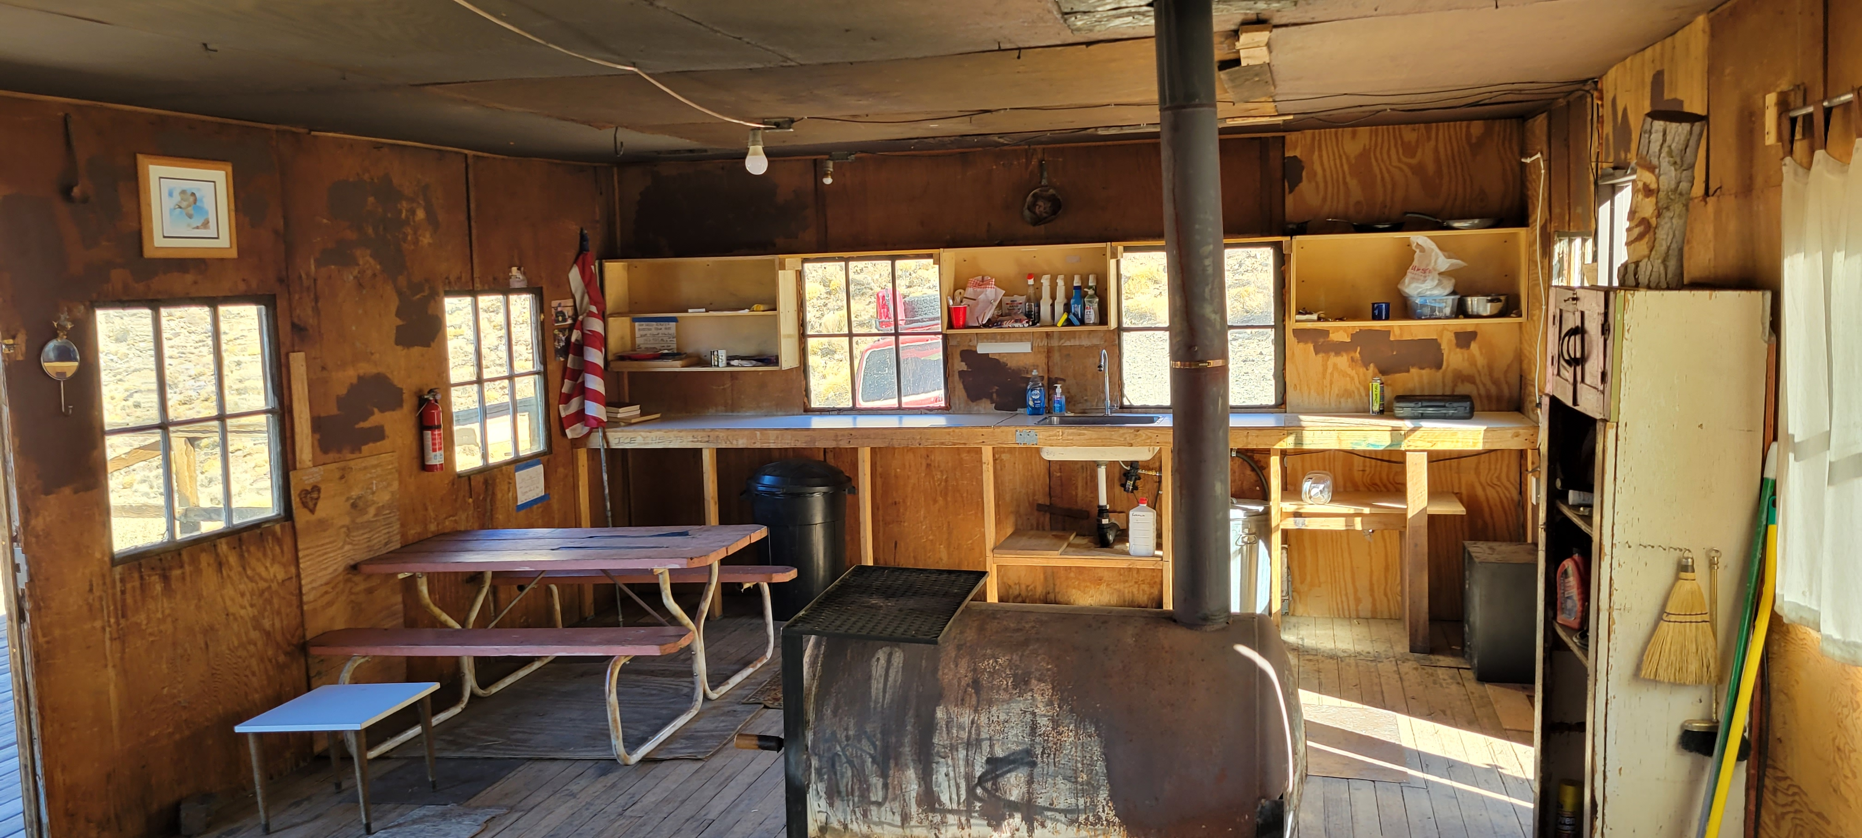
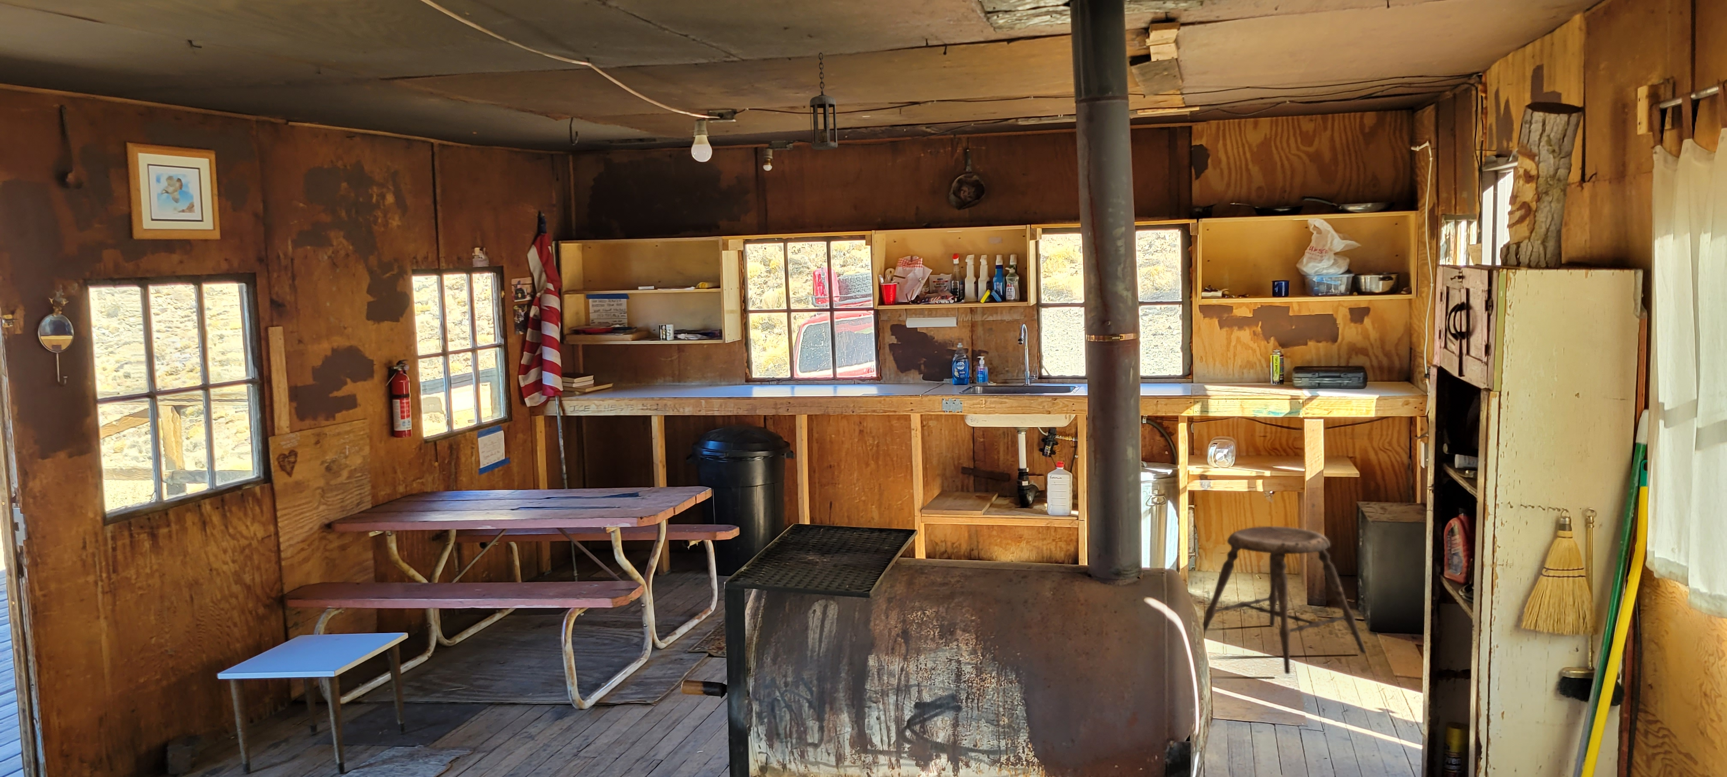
+ hanging lantern [810,52,838,150]
+ stool [1203,526,1367,675]
